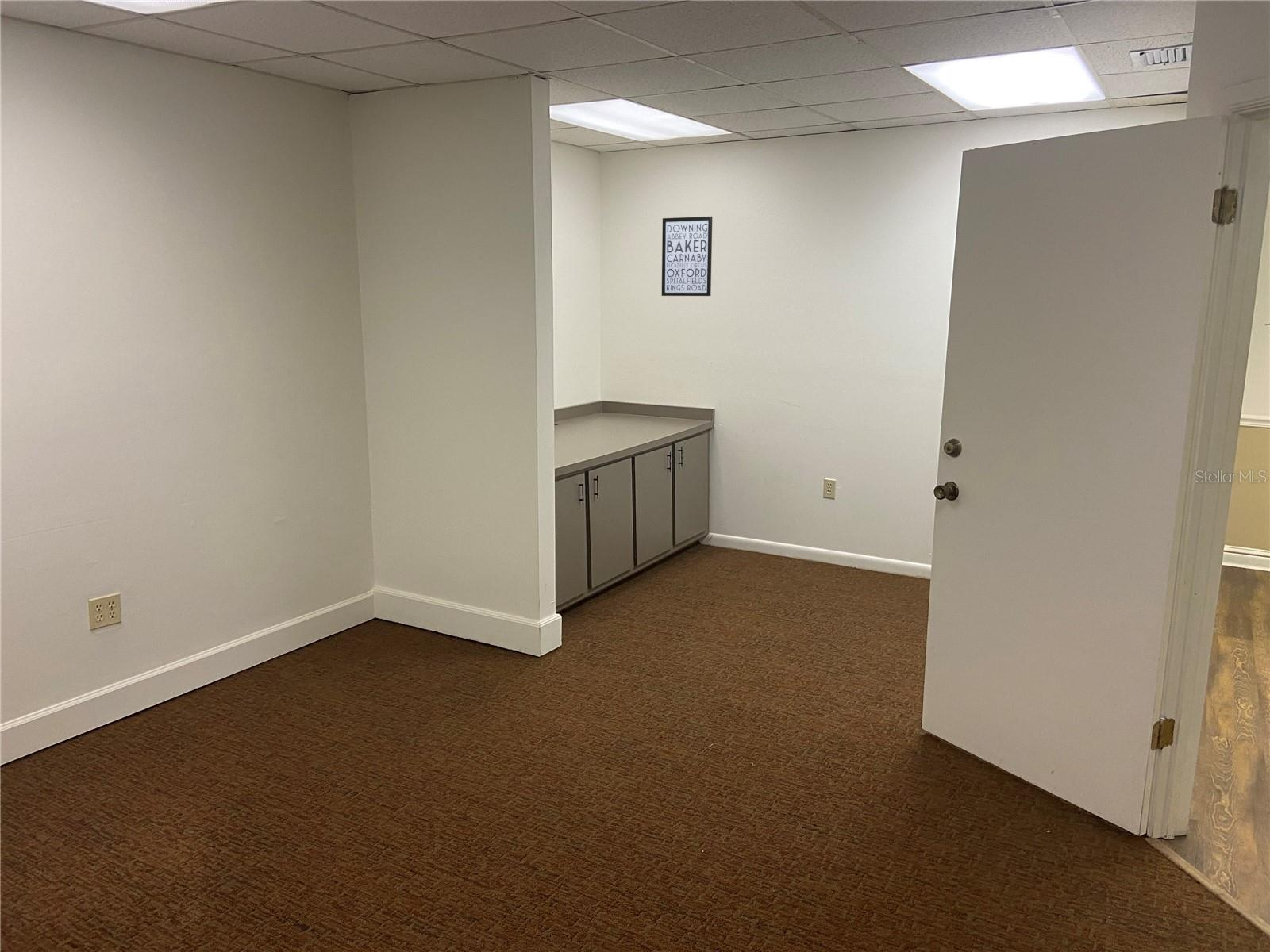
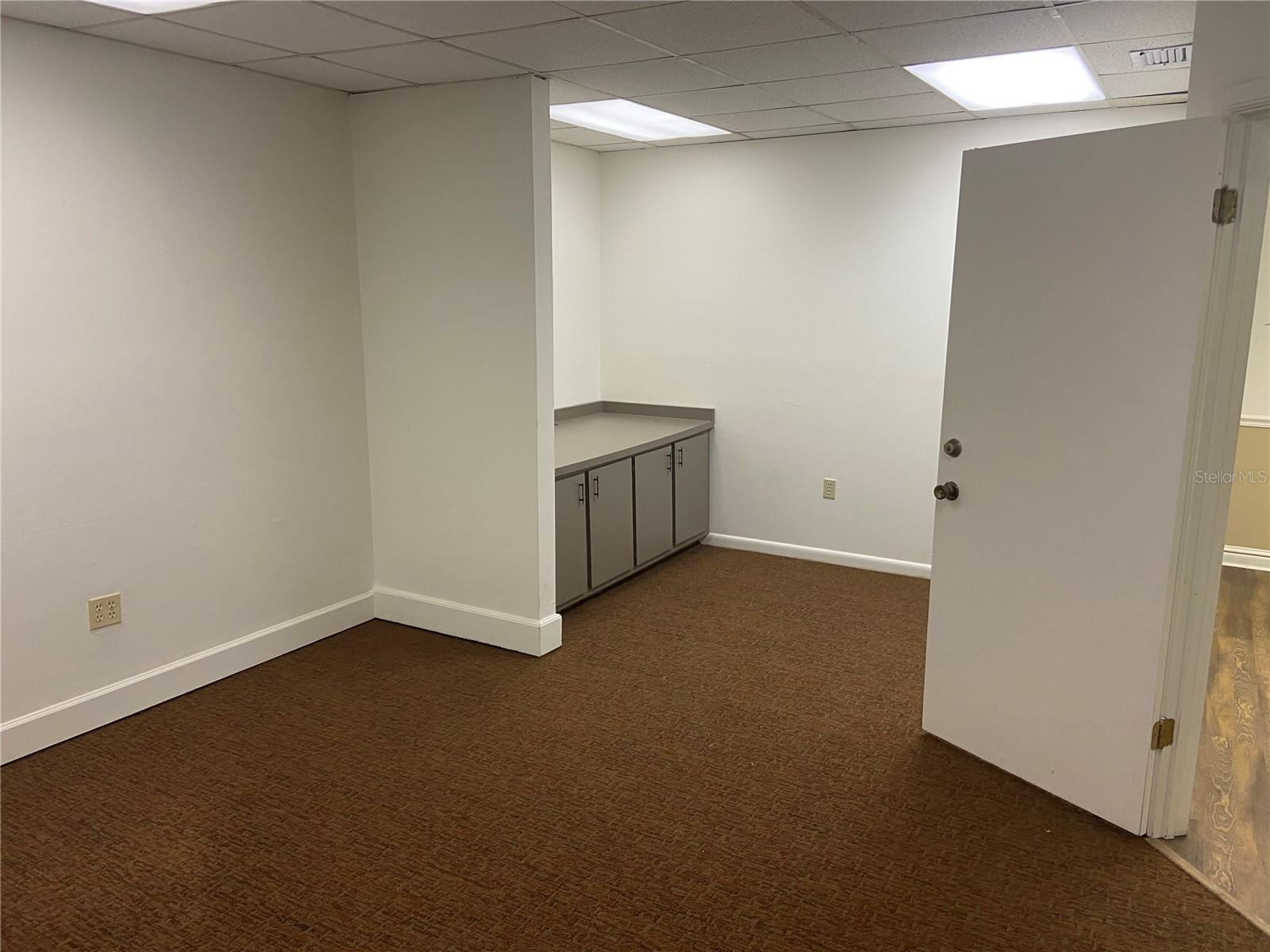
- wall art [661,216,713,297]
